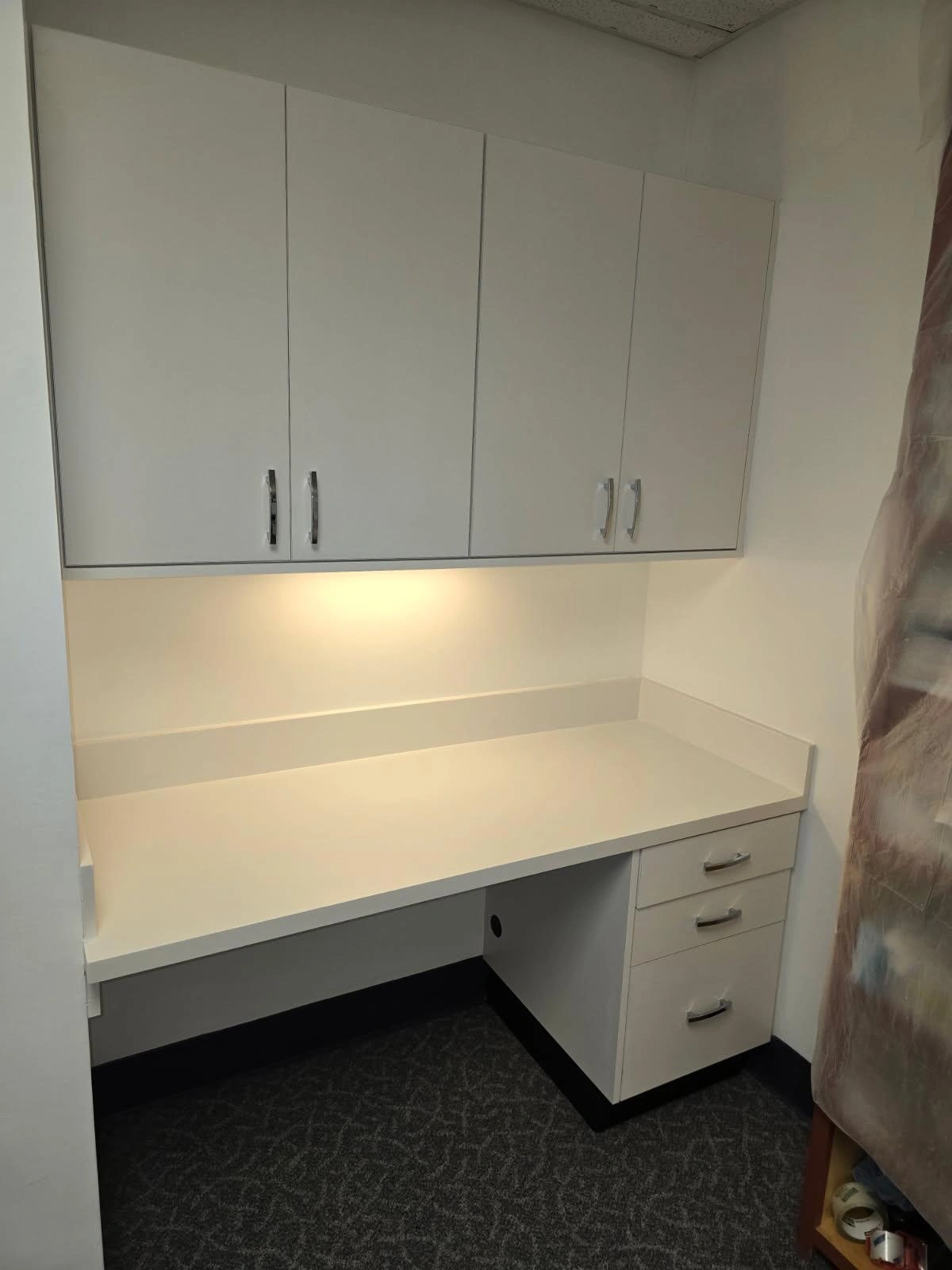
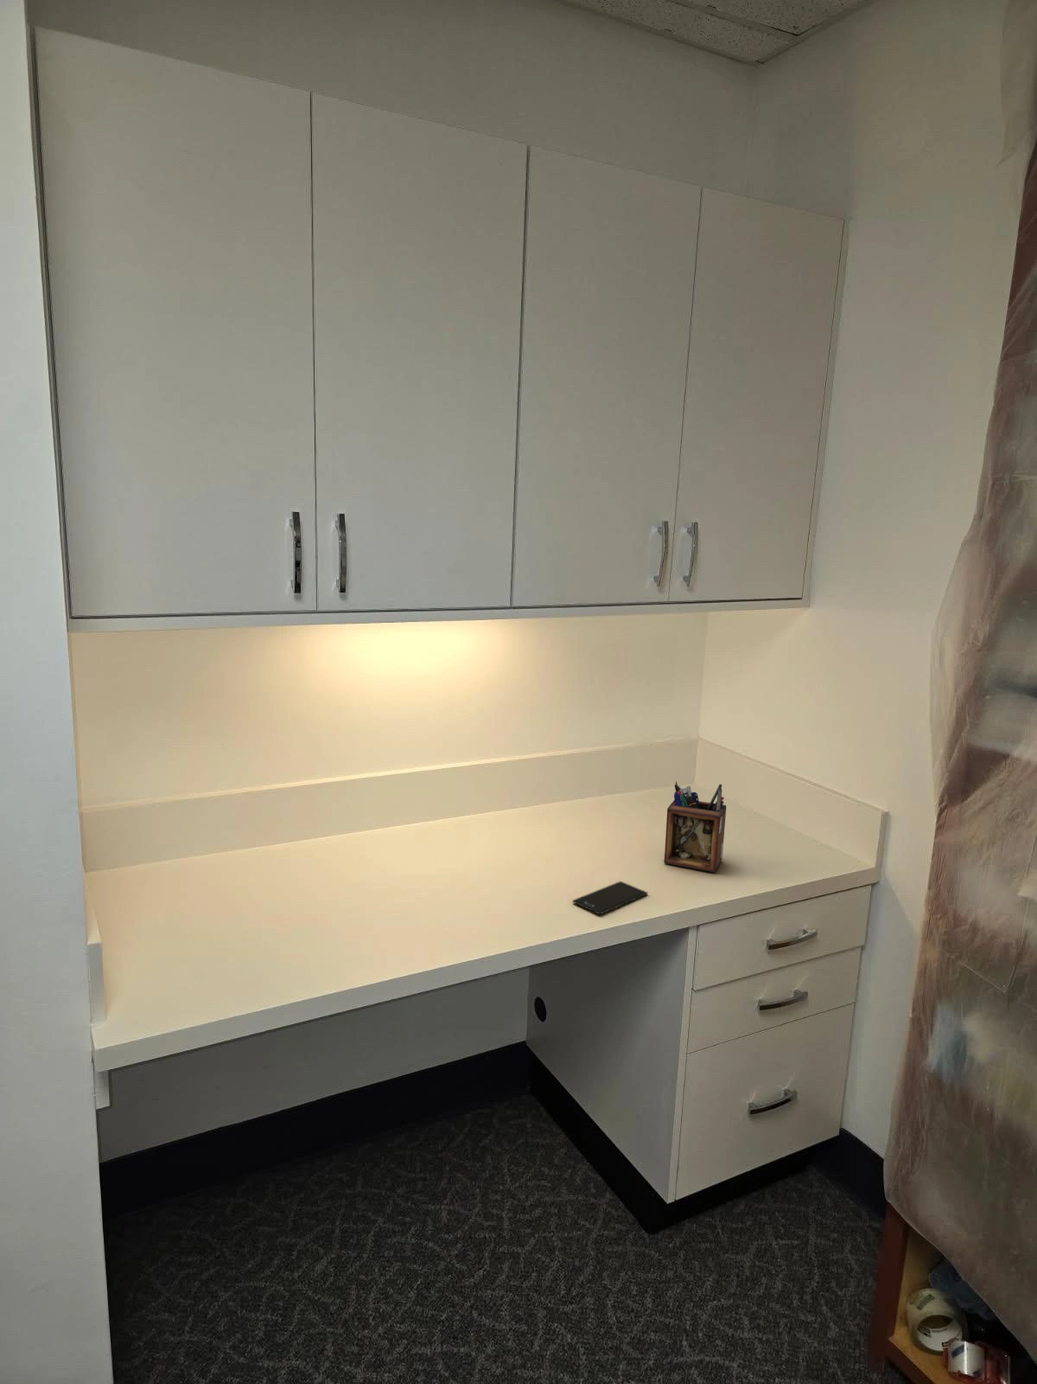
+ desk organizer [663,780,727,873]
+ smartphone [571,881,649,916]
